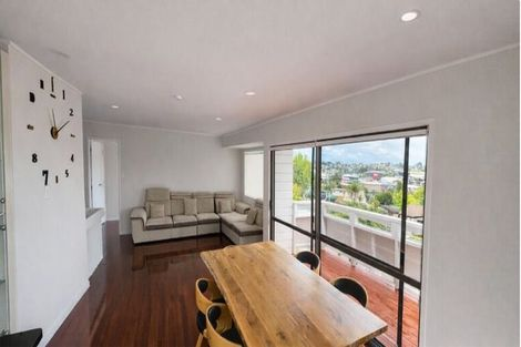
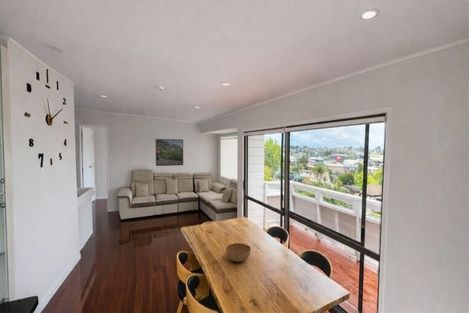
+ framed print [155,138,184,167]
+ bowl [225,242,252,263]
